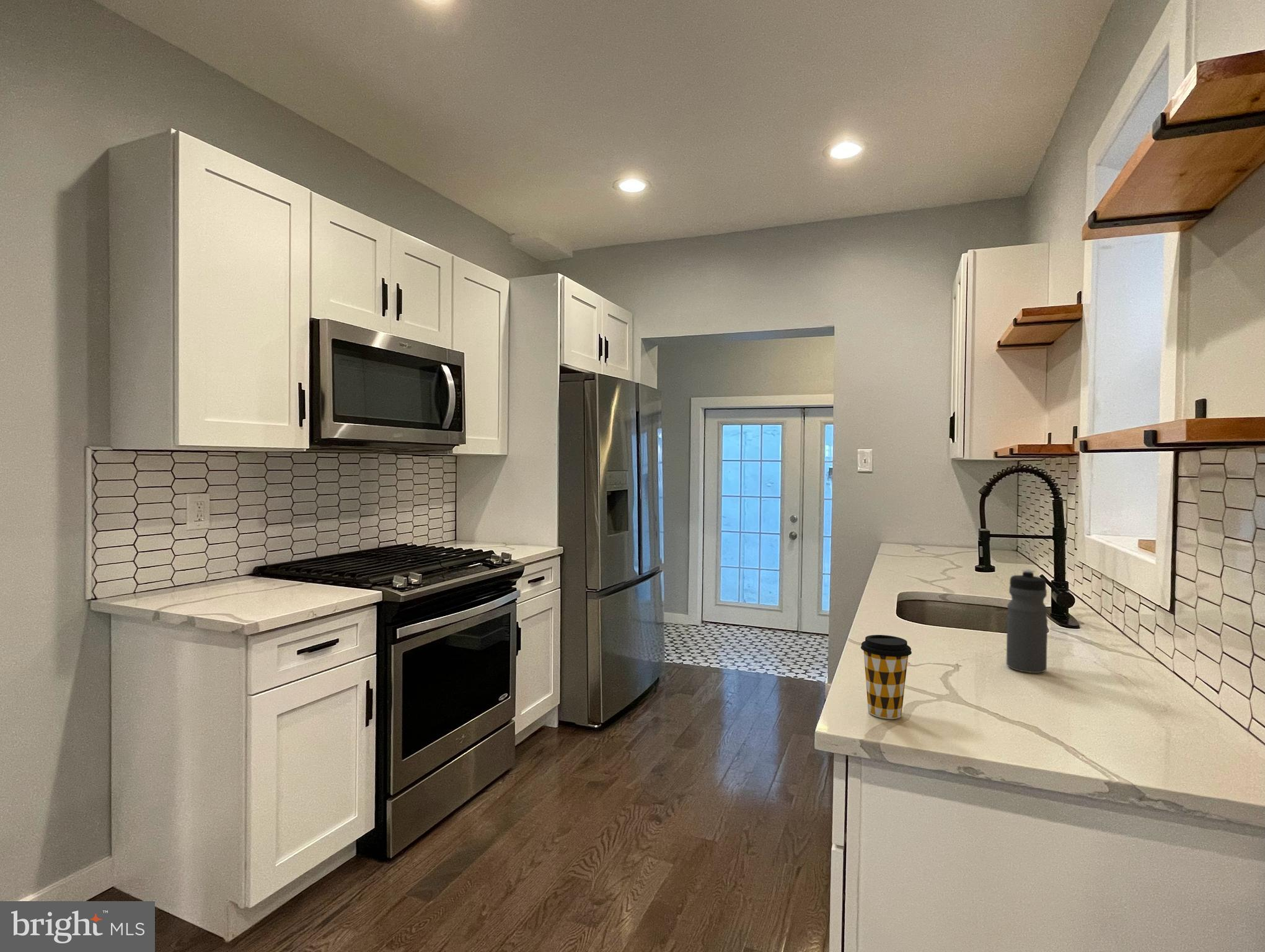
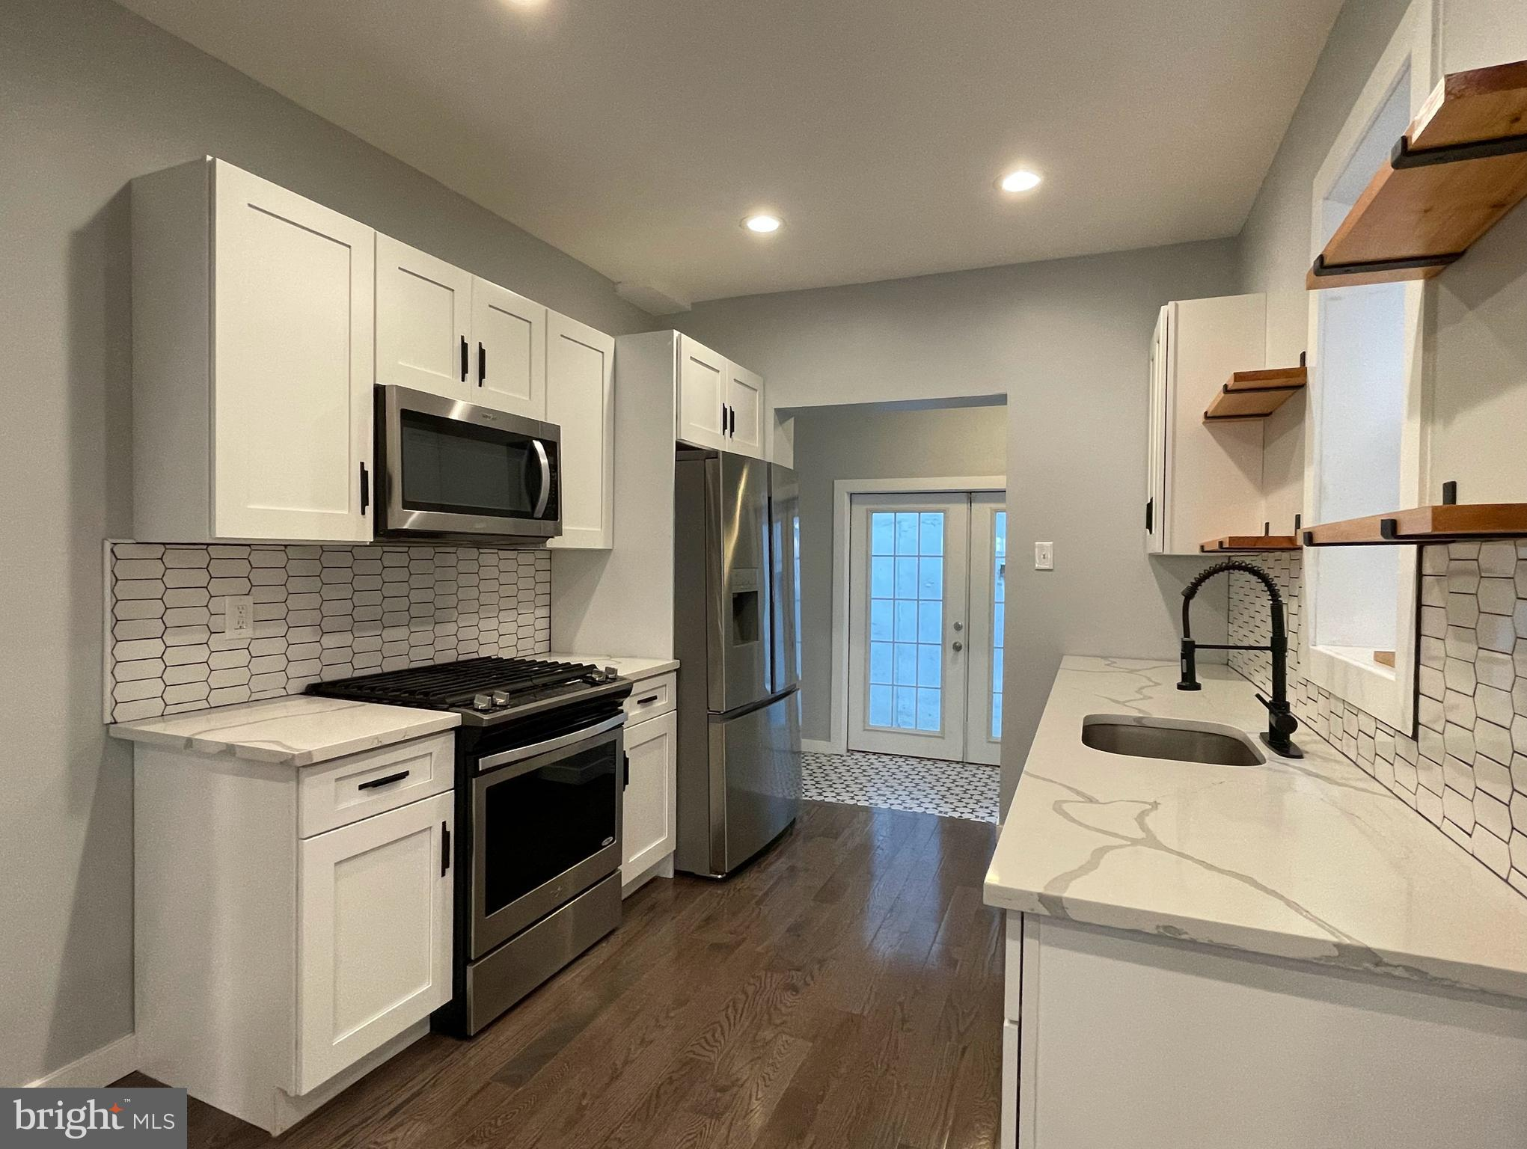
- coffee cup [860,634,912,720]
- water bottle [1006,569,1049,674]
